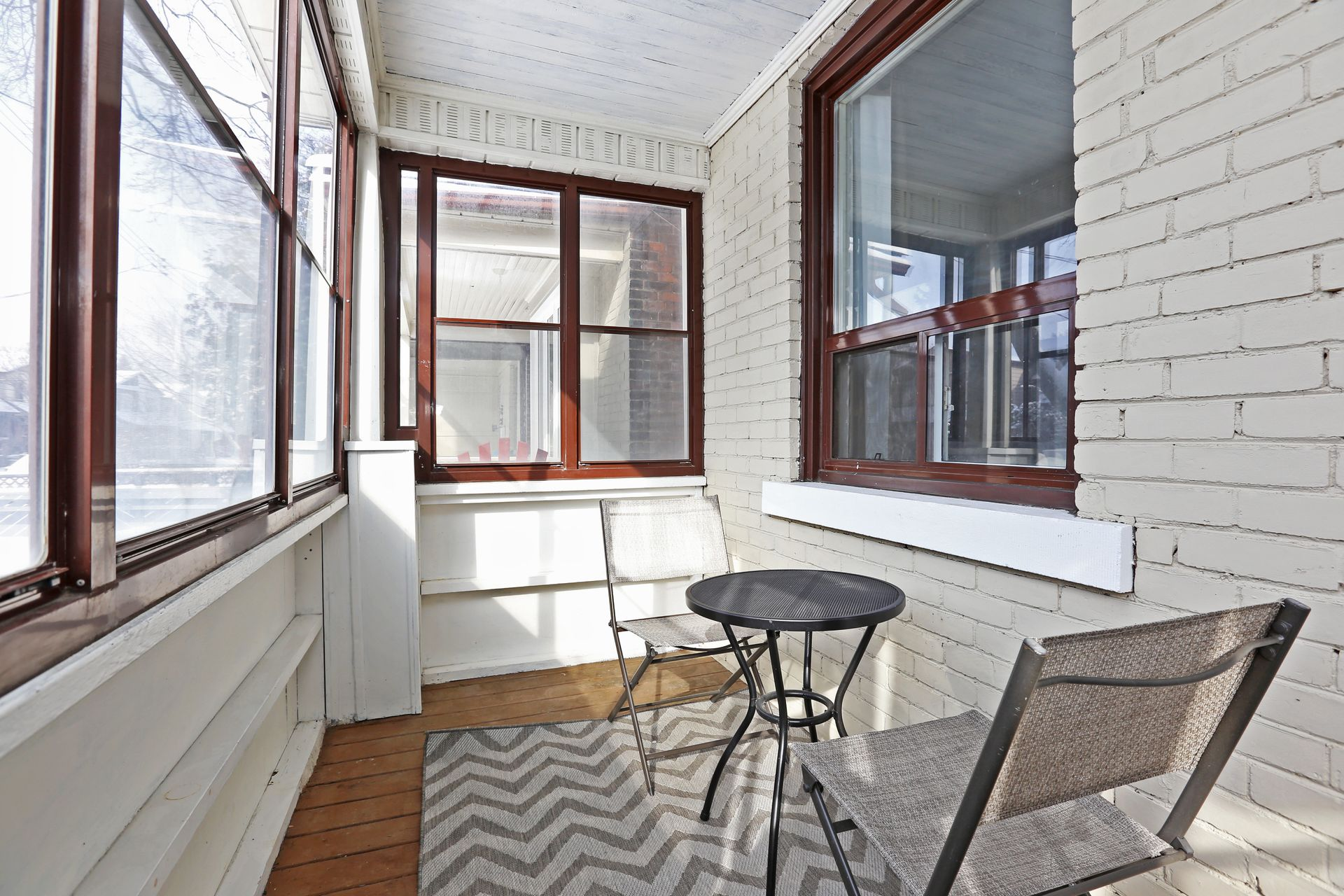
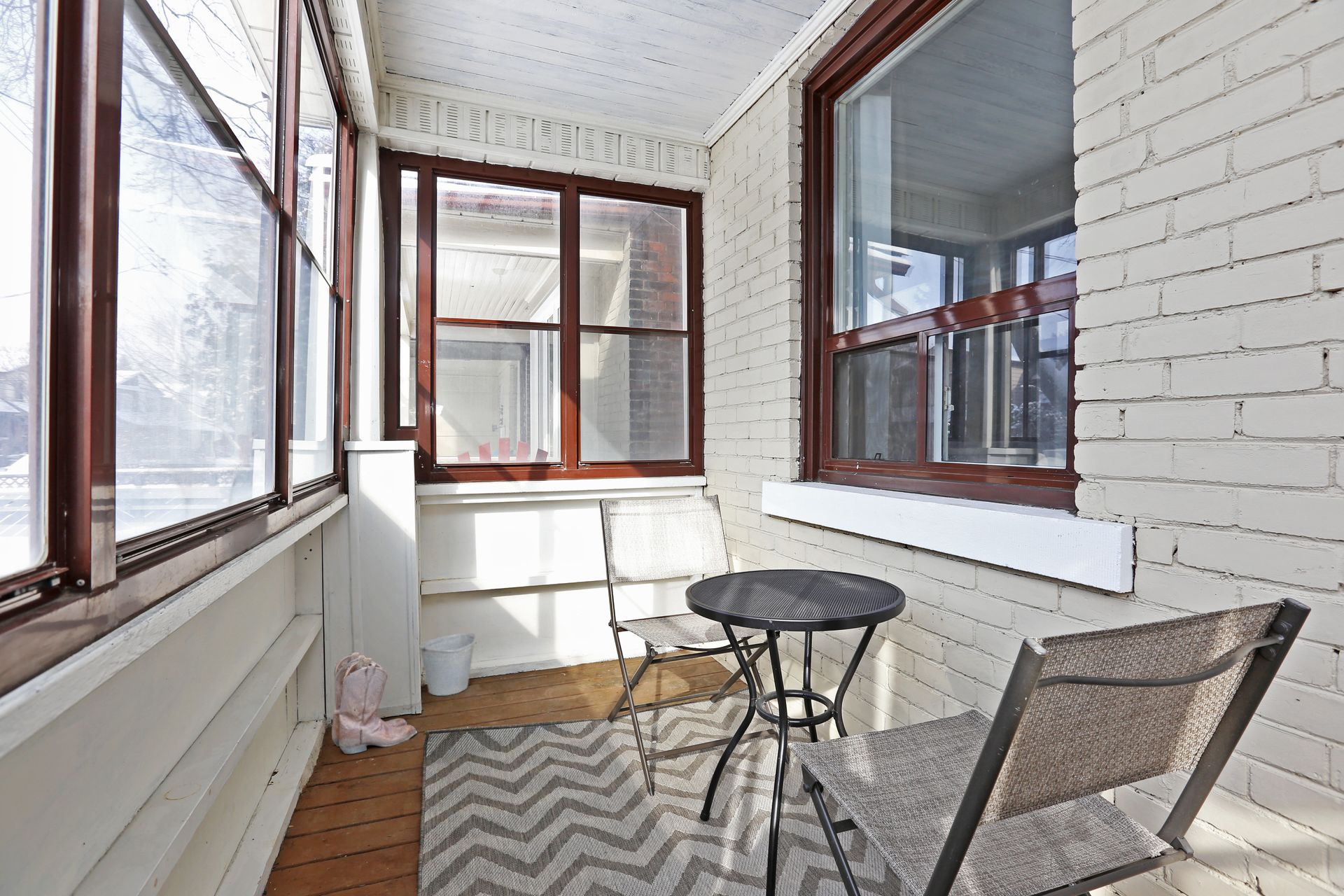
+ boots [331,652,418,755]
+ bucket [419,633,476,696]
